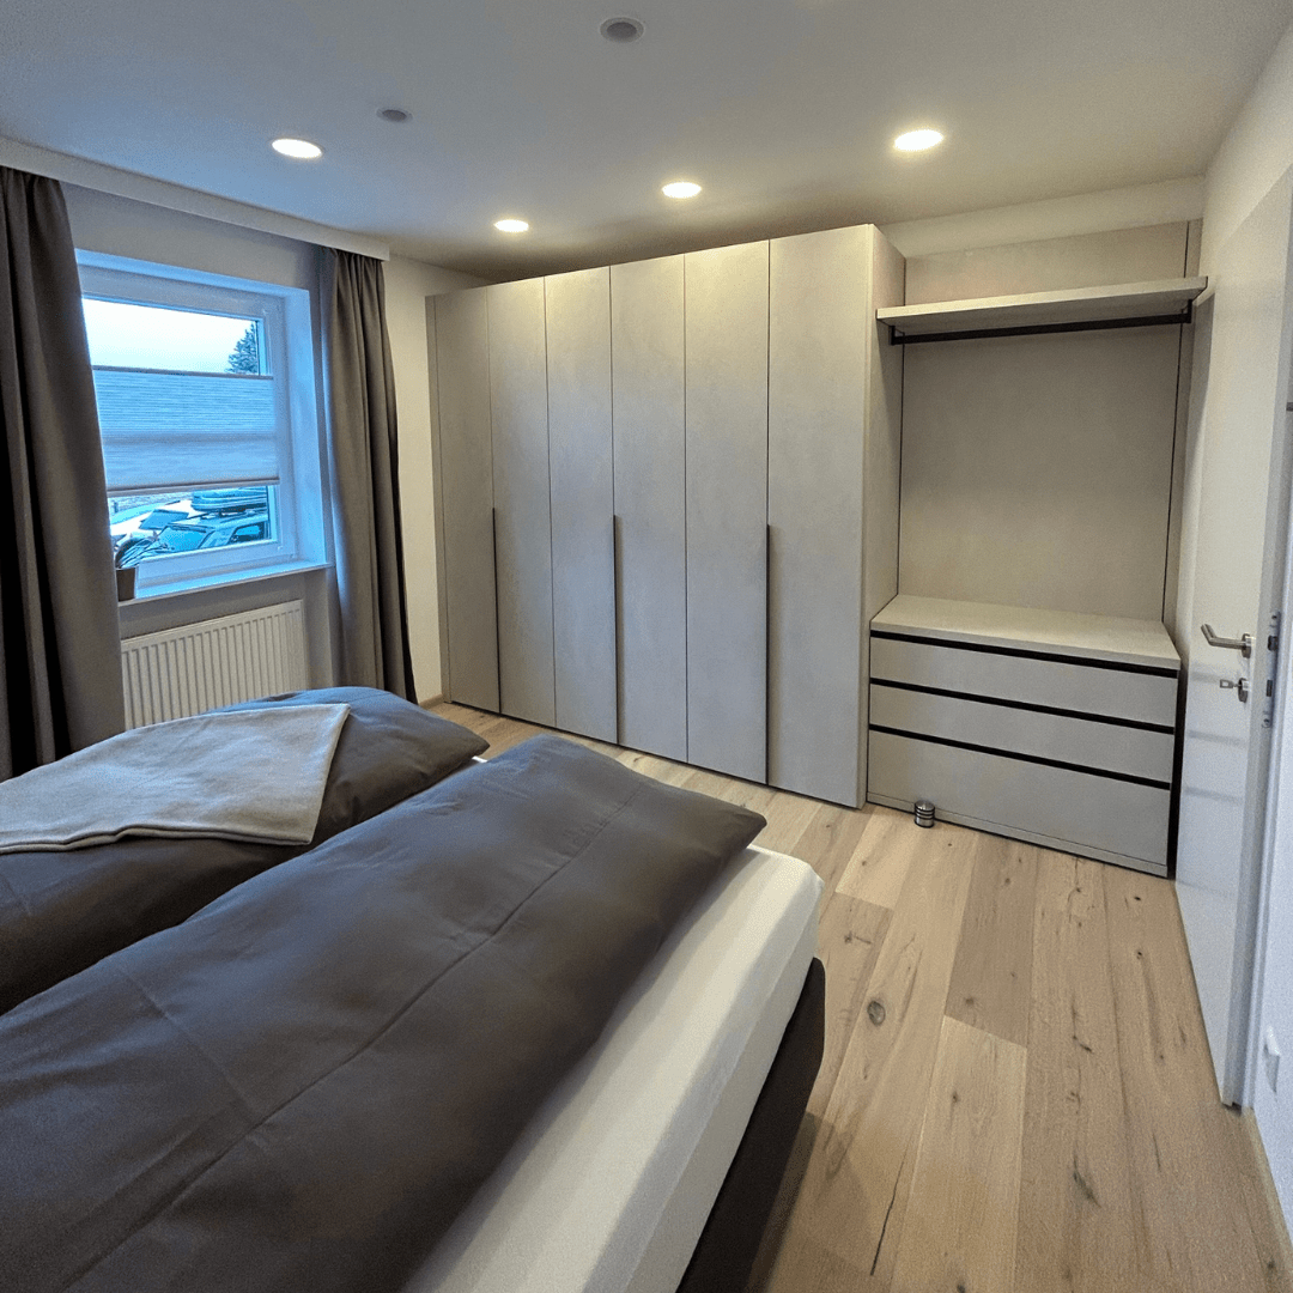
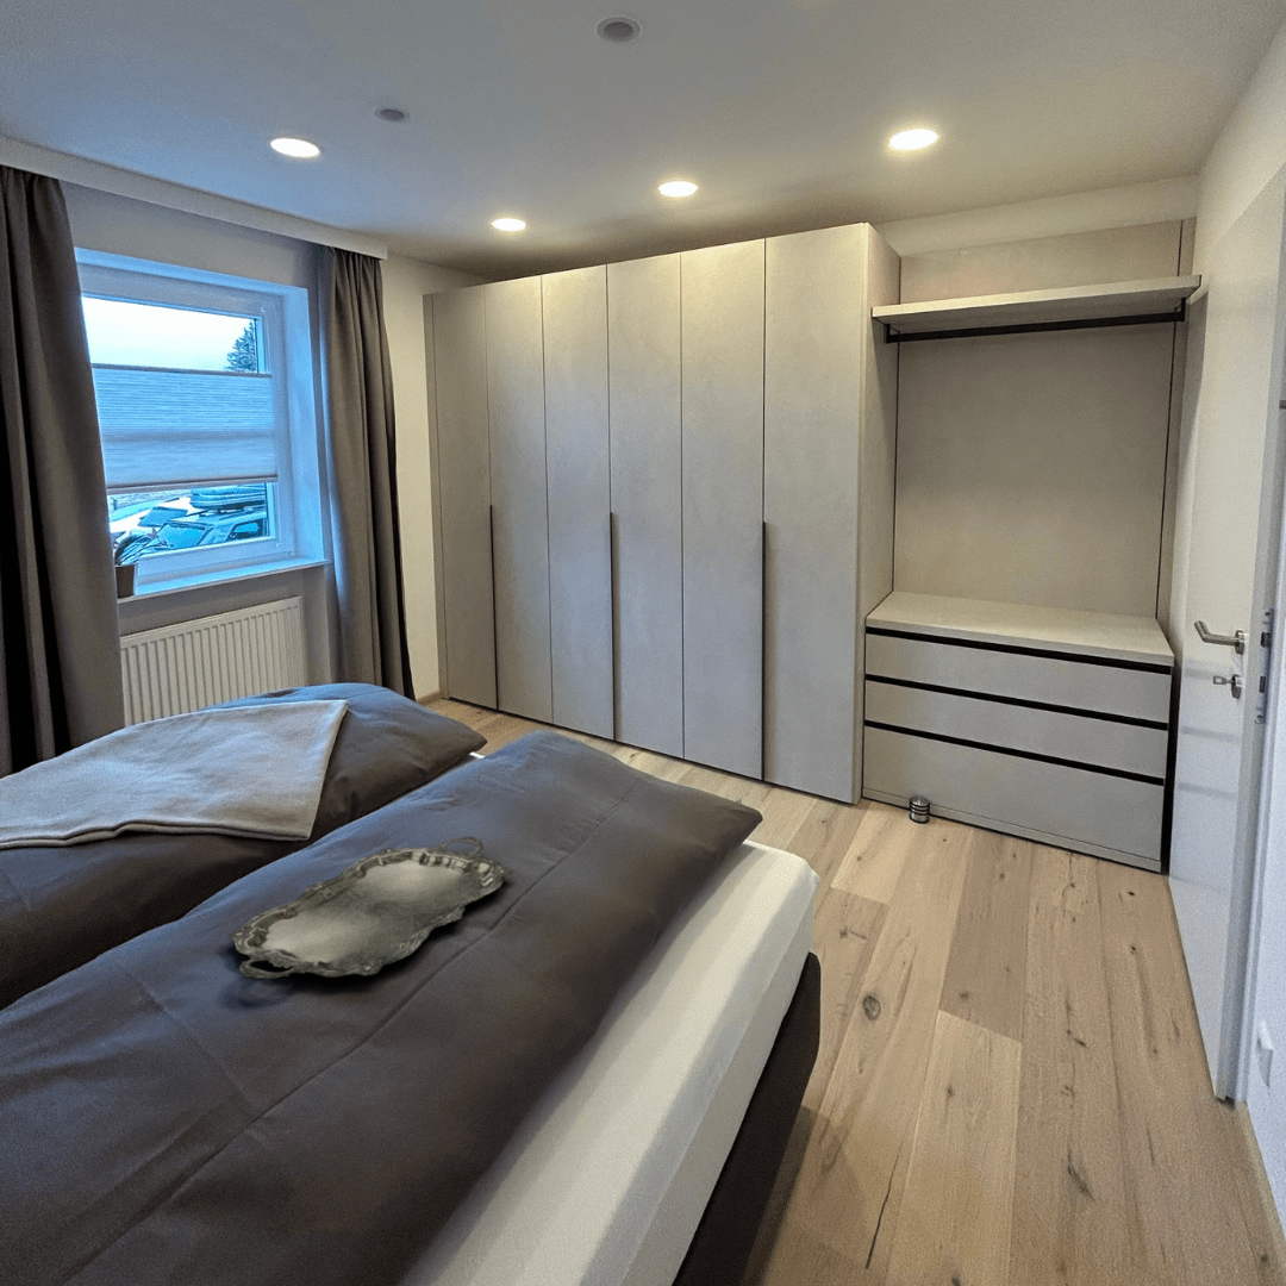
+ serving tray [226,836,514,980]
